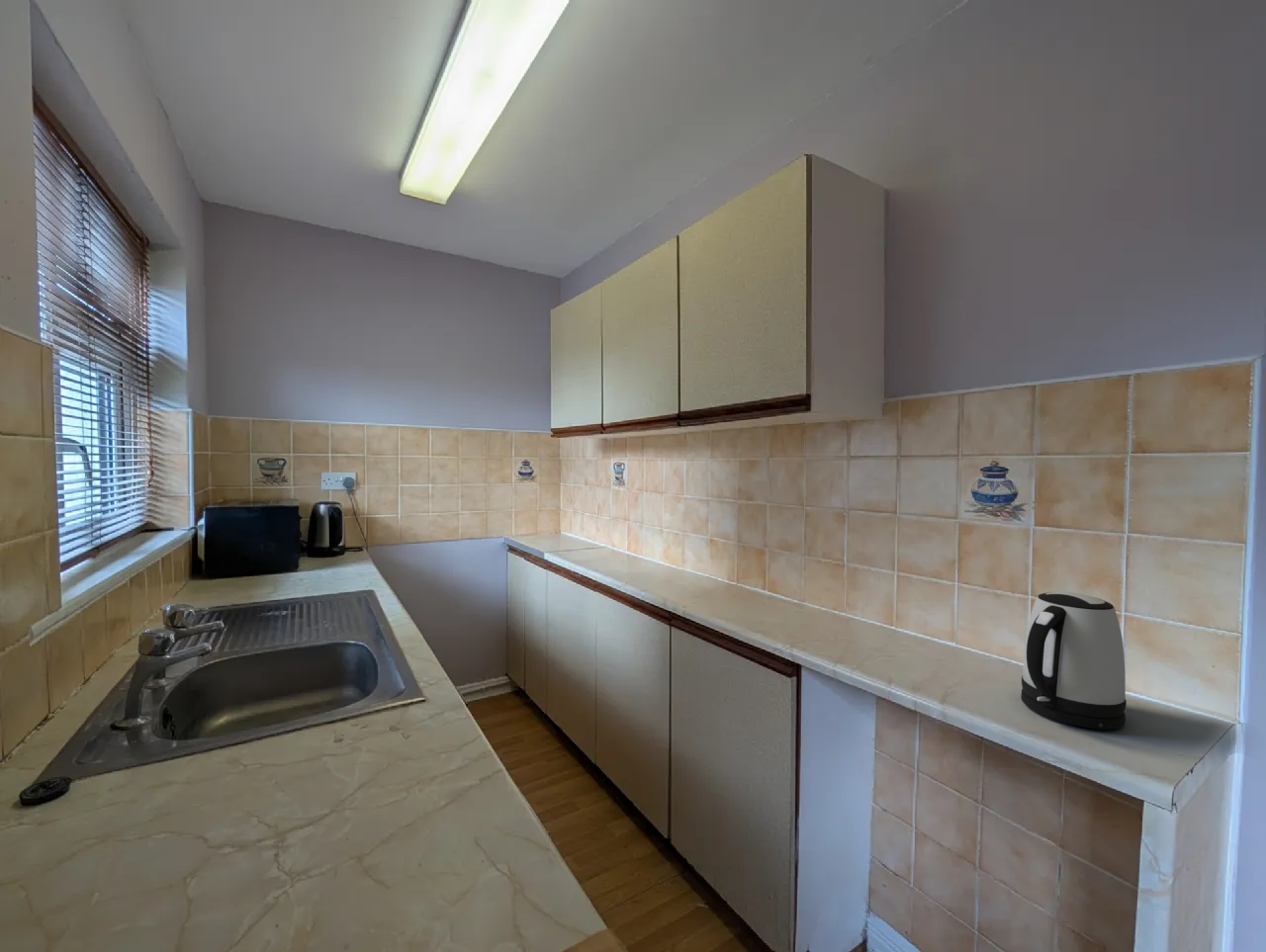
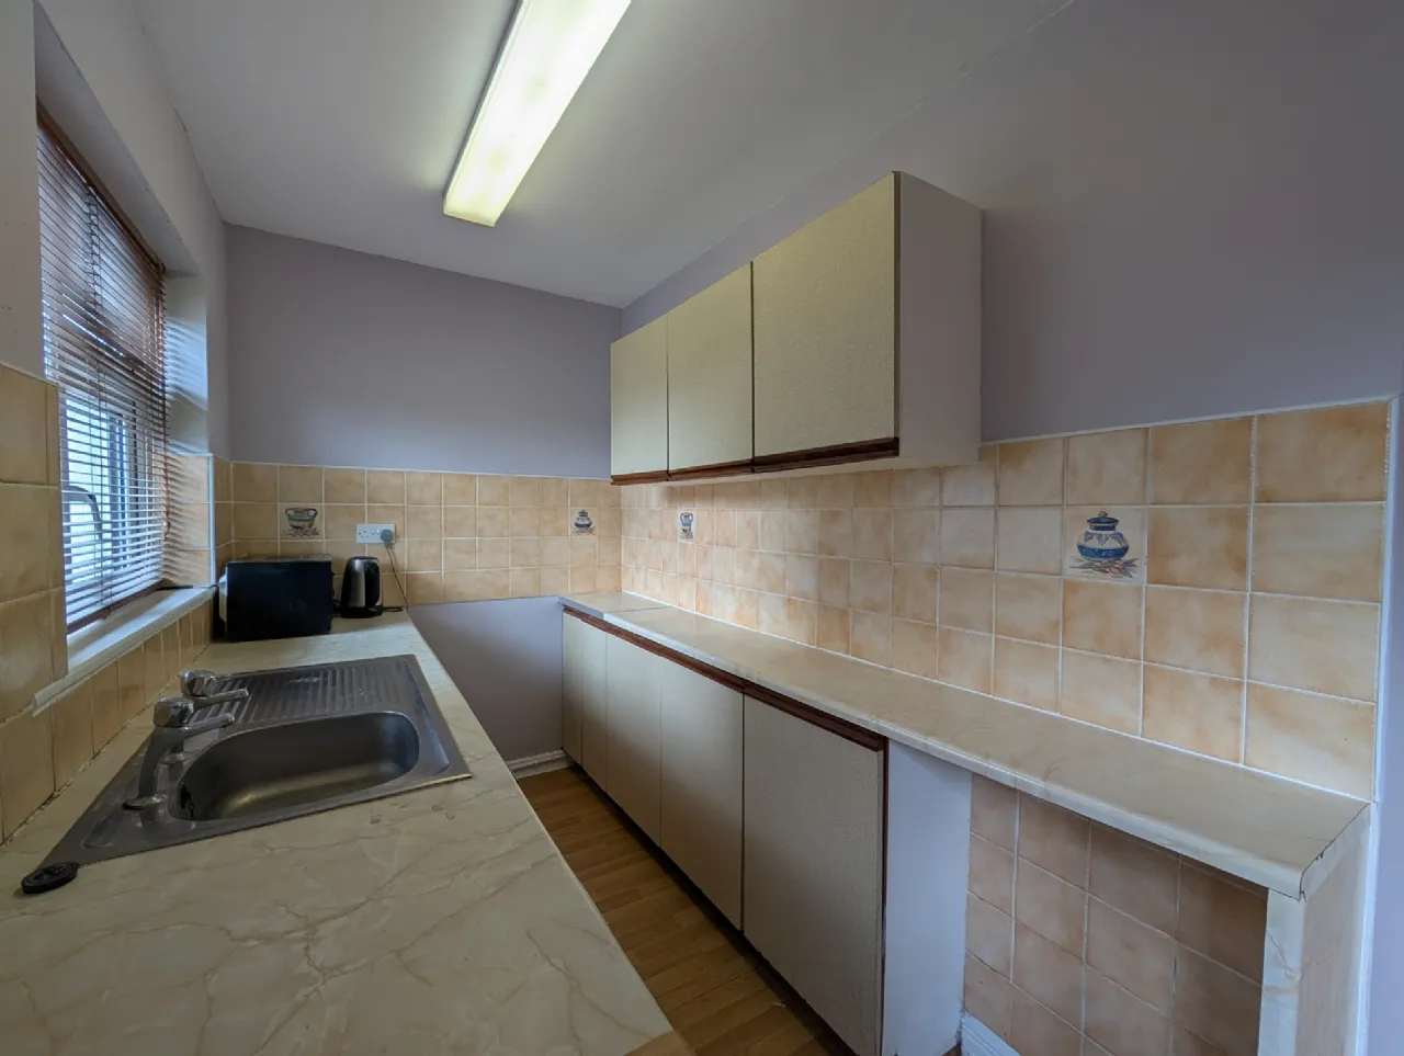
- kettle [1020,591,1128,731]
